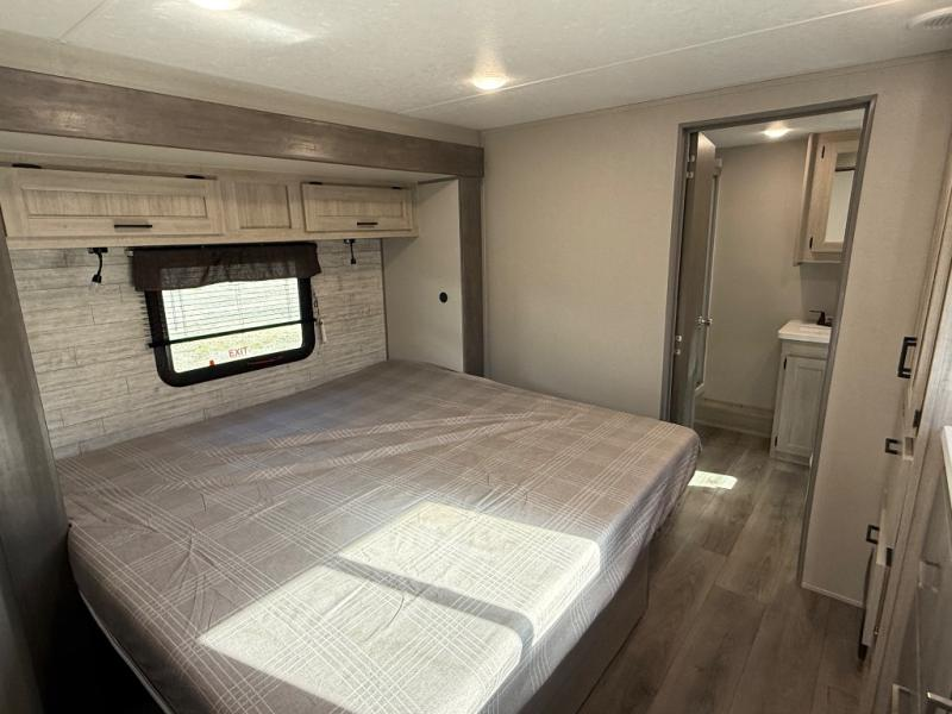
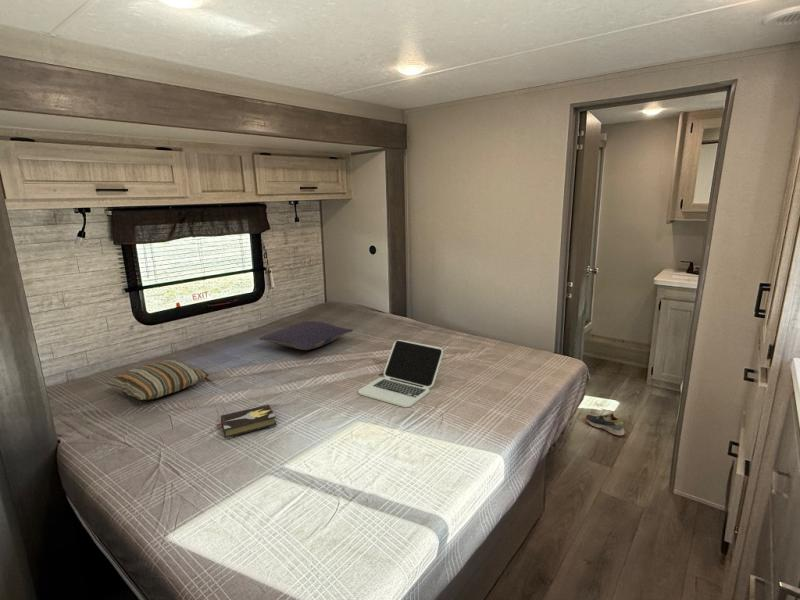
+ pillow [105,359,210,401]
+ laptop [357,339,444,408]
+ hardback book [215,404,277,440]
+ shoe [585,412,627,437]
+ pillow [258,320,354,351]
